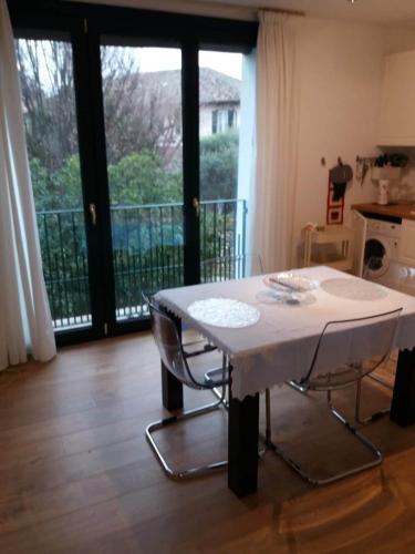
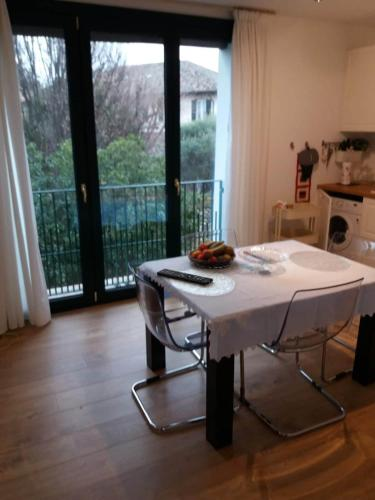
+ fruit bowl [187,237,237,270]
+ remote control [156,268,214,287]
